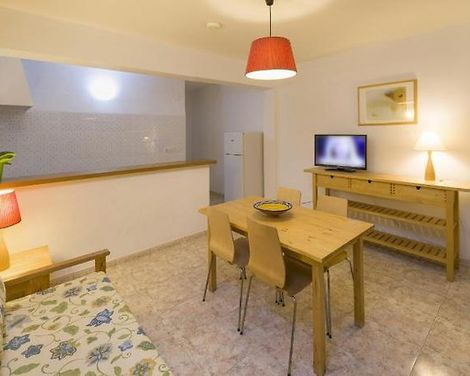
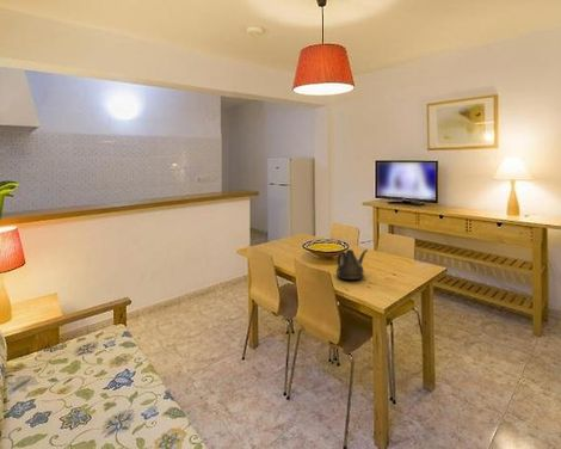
+ teapot [335,248,369,281]
